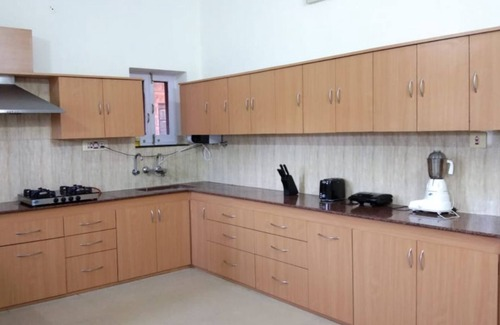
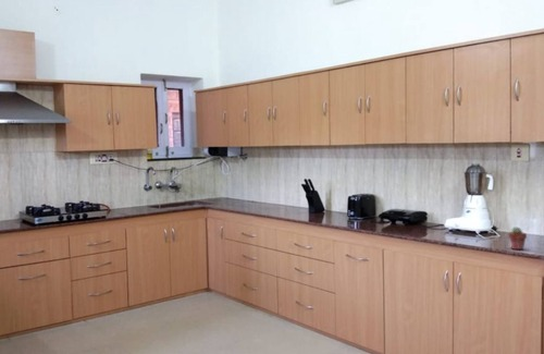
+ potted succulent [507,227,528,251]
